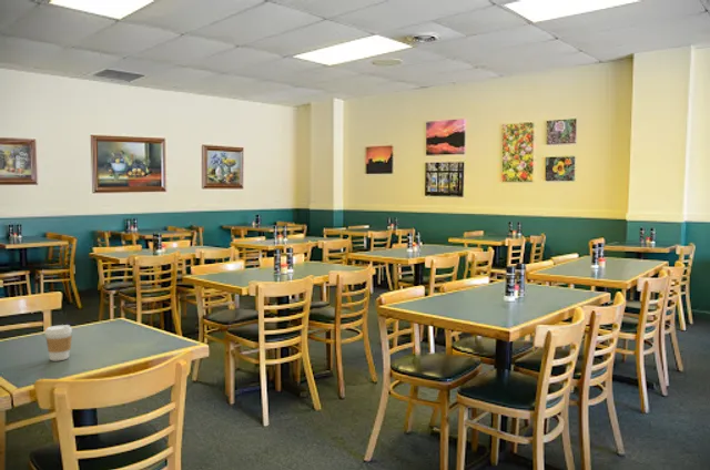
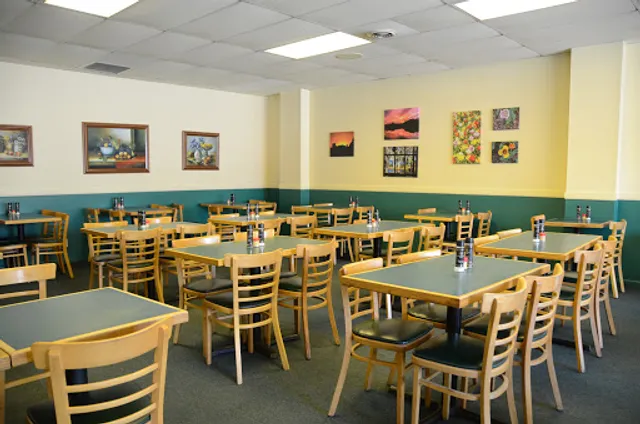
- coffee cup [44,324,73,361]
